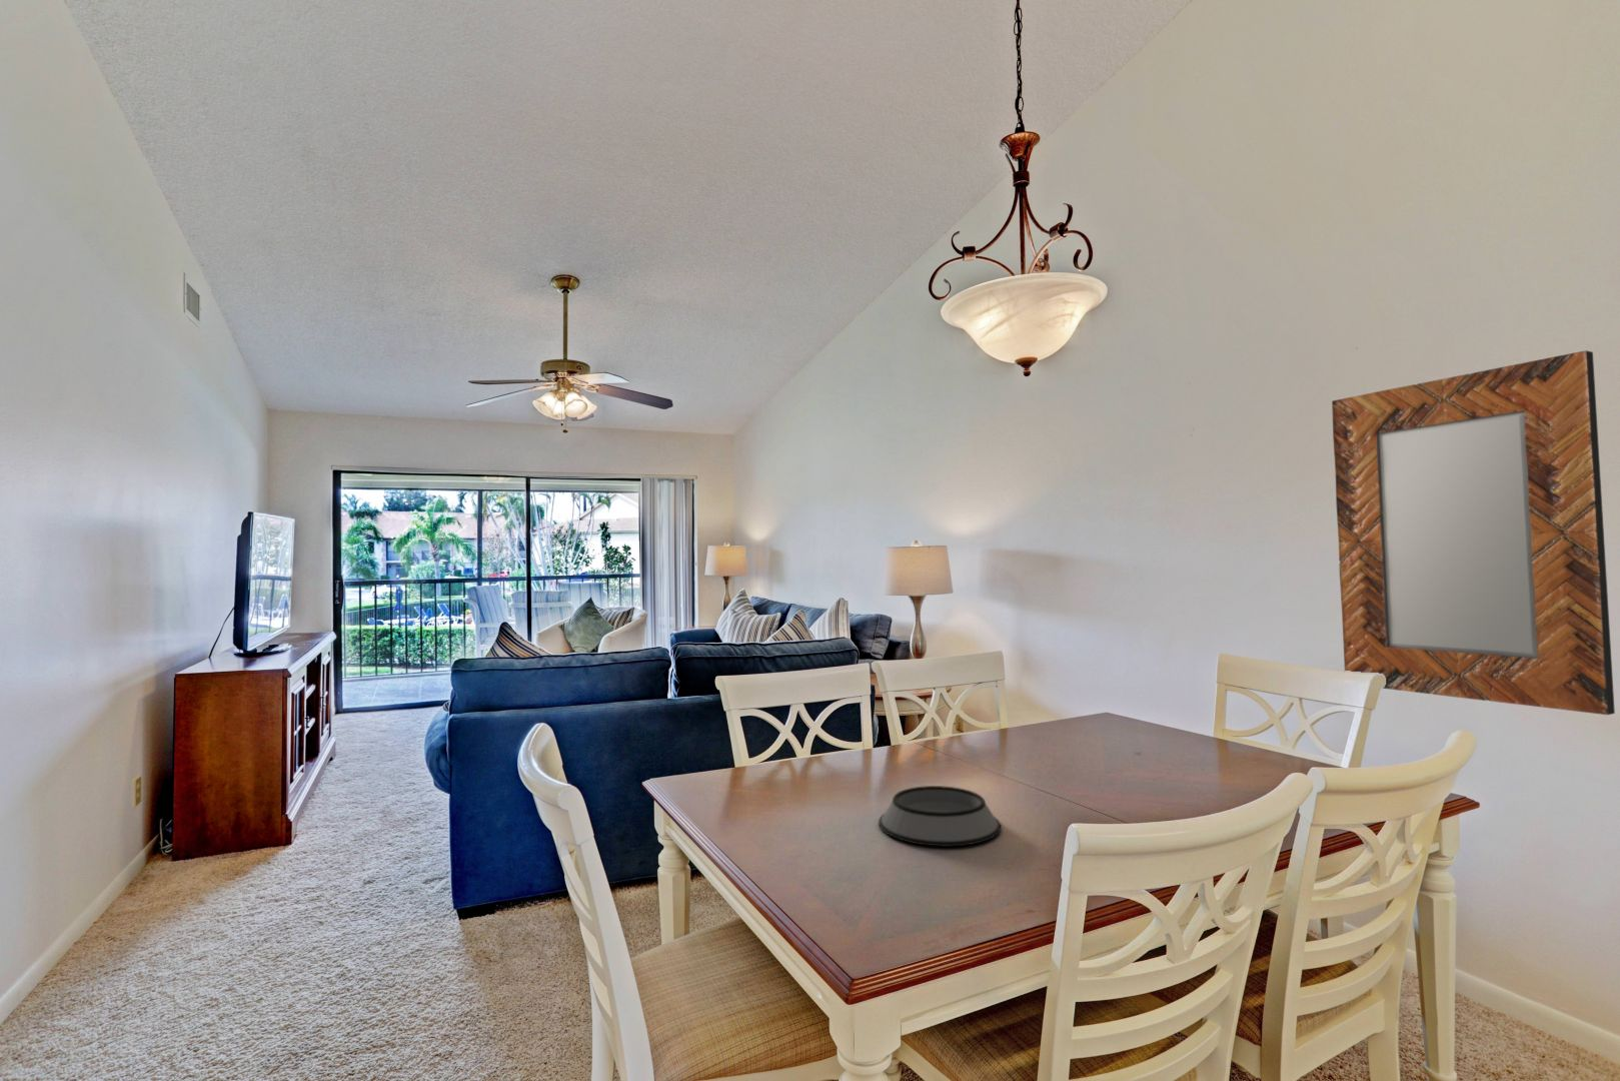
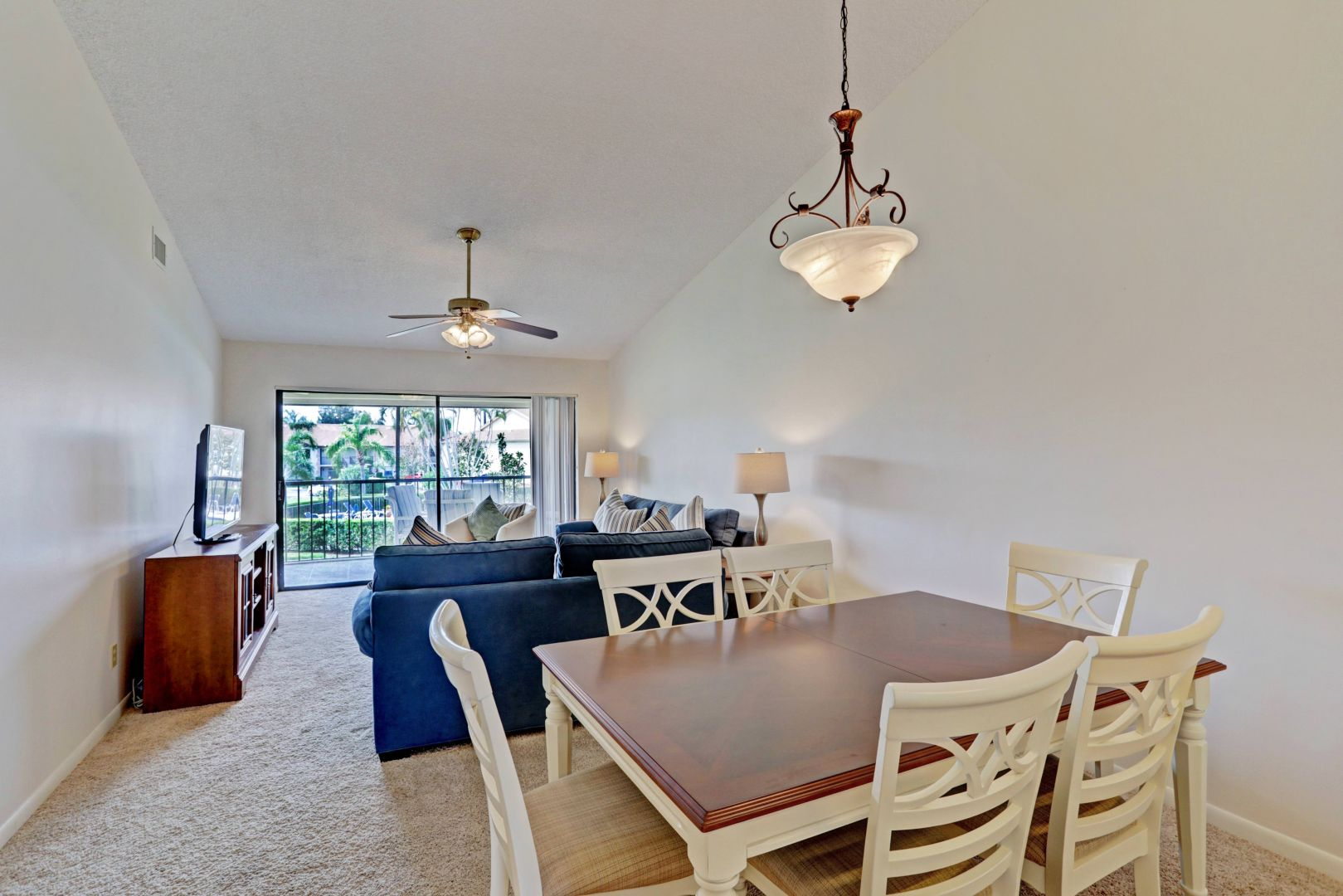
- bowl [877,784,1001,848]
- home mirror [1330,350,1616,715]
